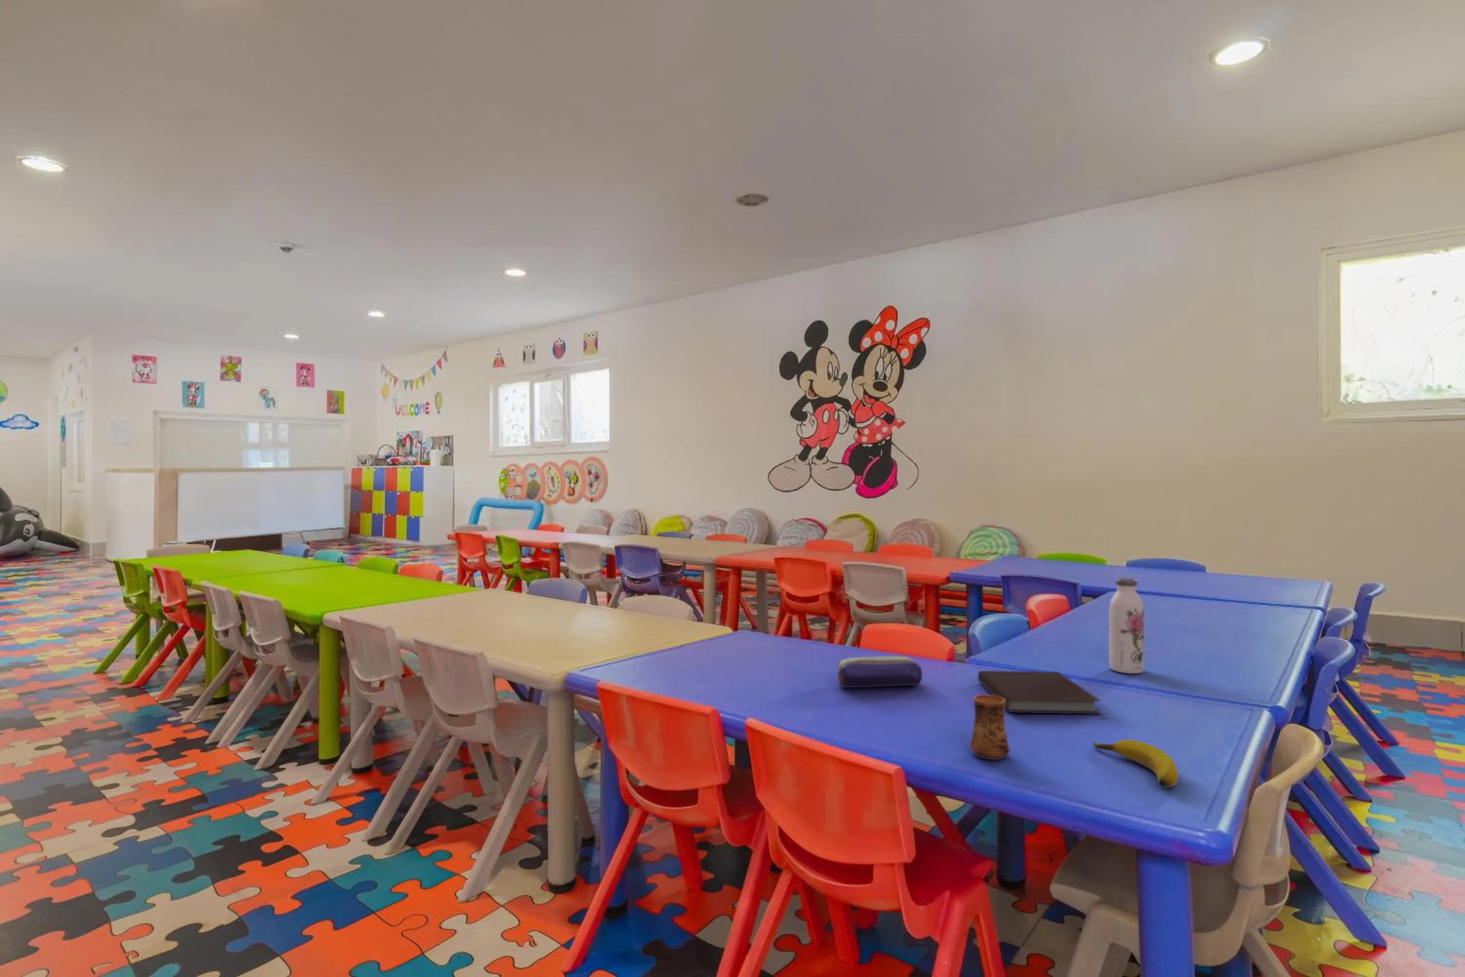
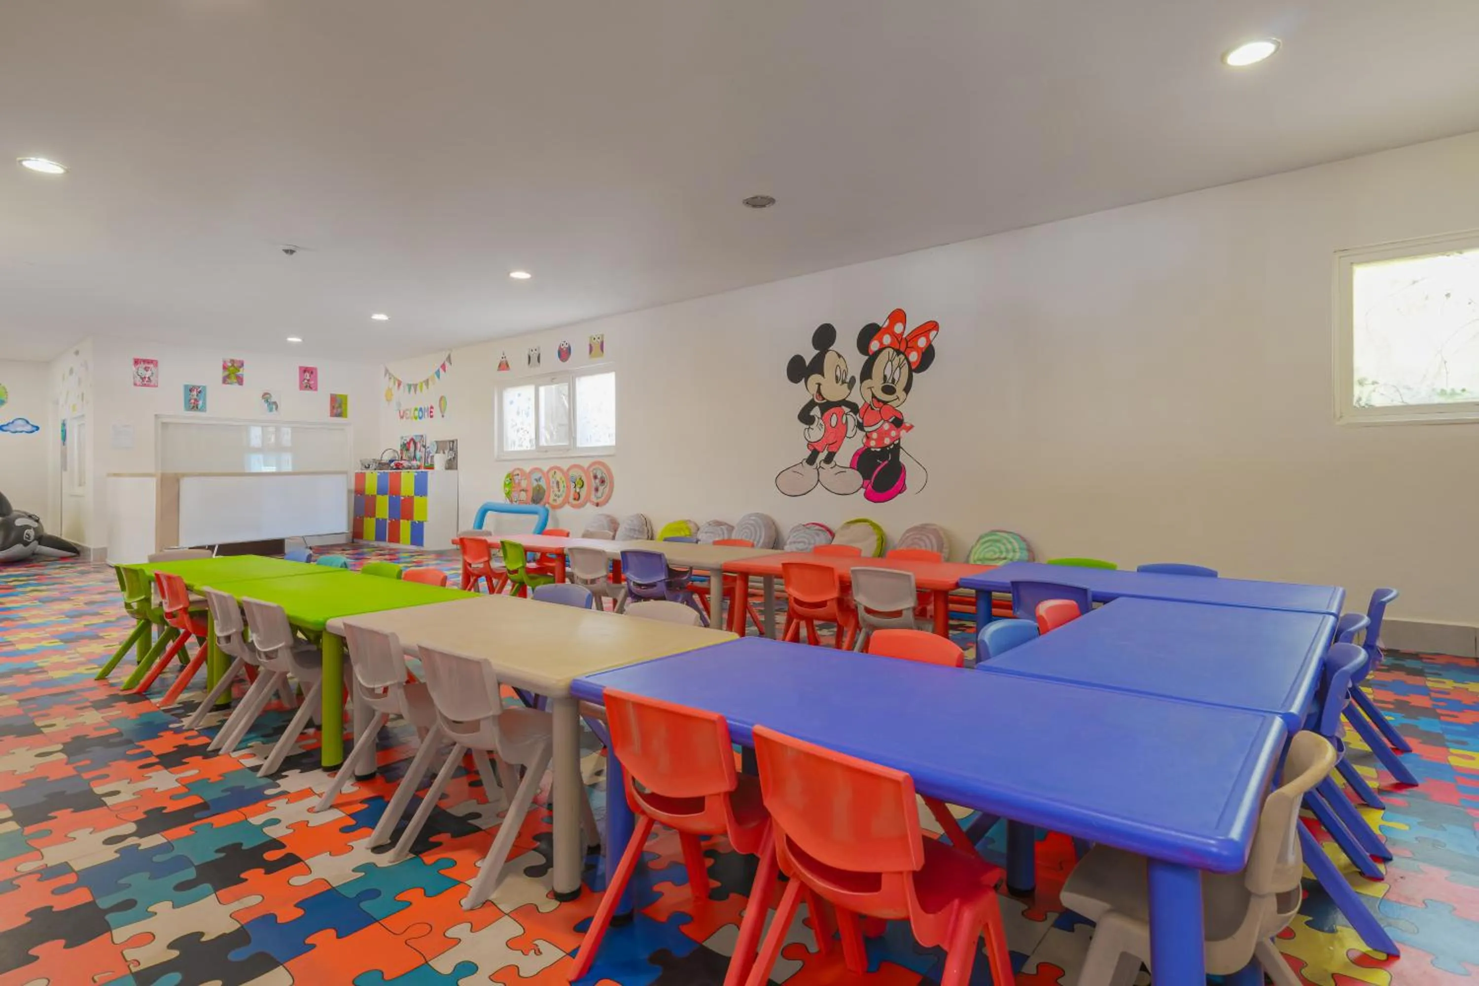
- notebook [978,671,1102,714]
- water bottle [1109,578,1145,674]
- banana [1093,738,1178,788]
- cup [969,695,1010,760]
- pencil case [836,655,923,688]
